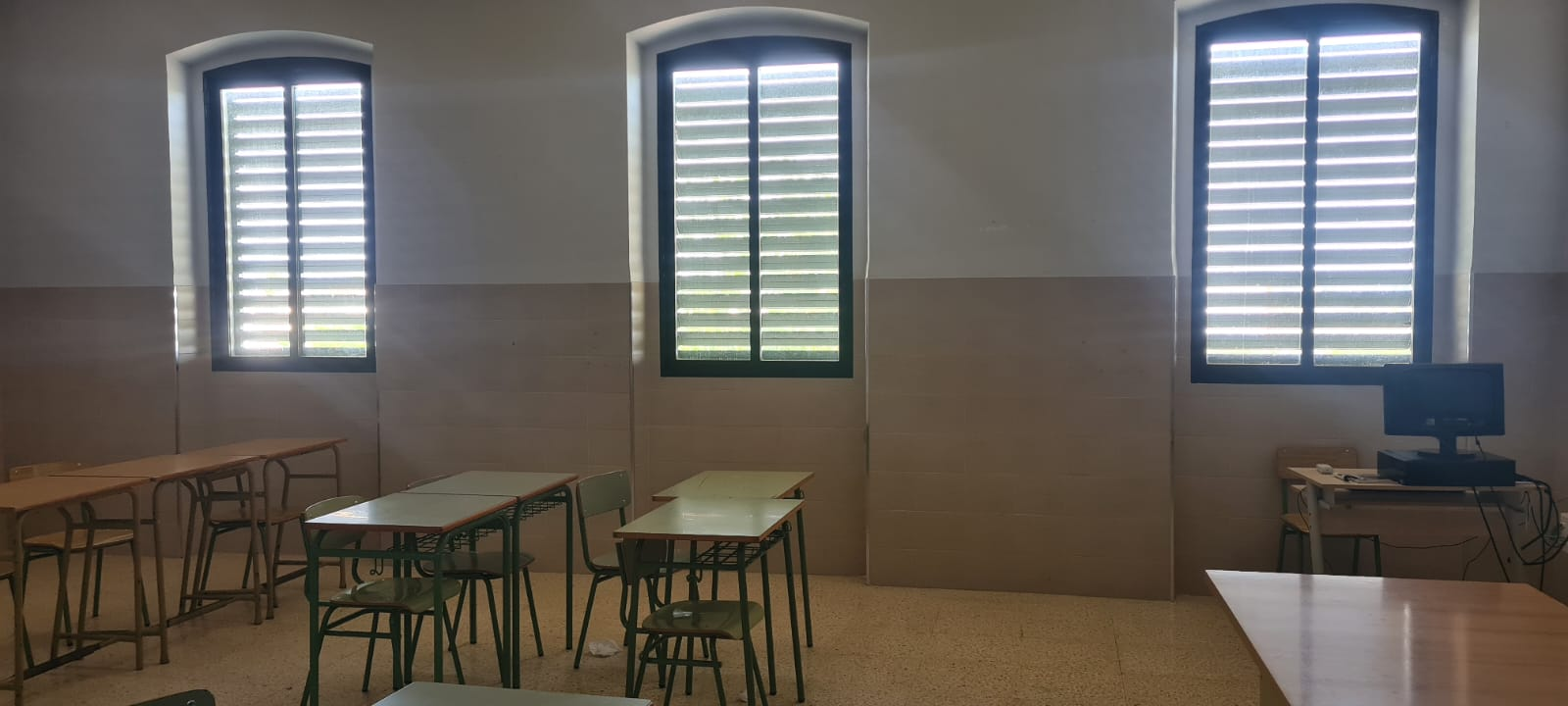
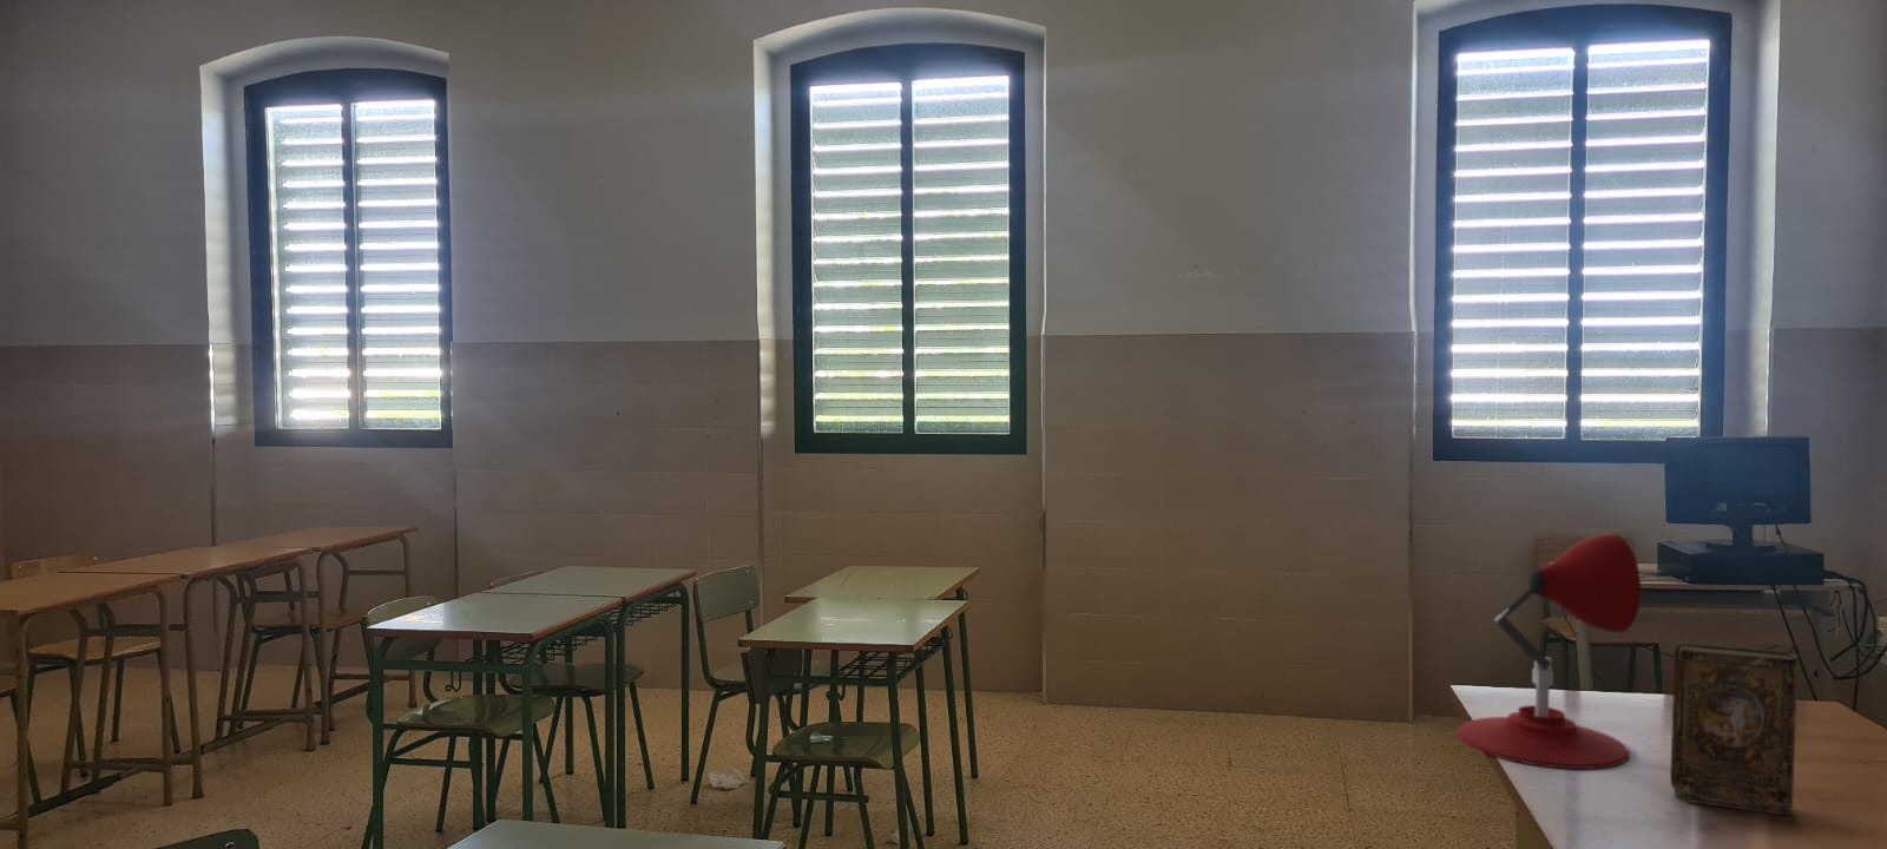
+ desk lamp [1455,532,1641,770]
+ book [1669,641,1799,818]
